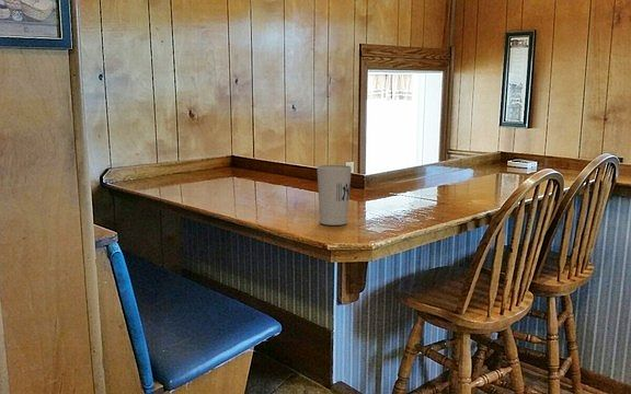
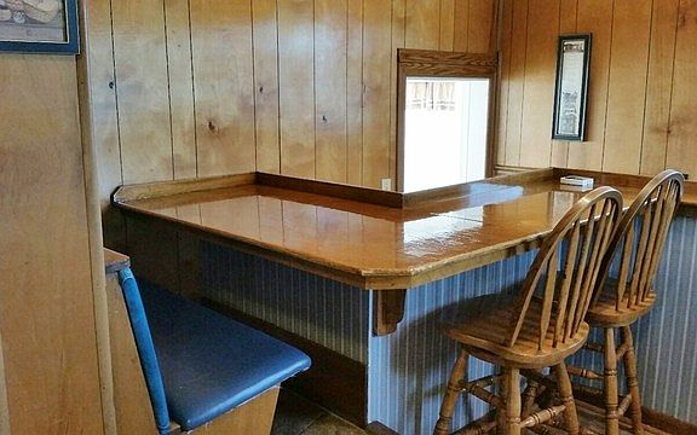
- cup [316,164,353,227]
